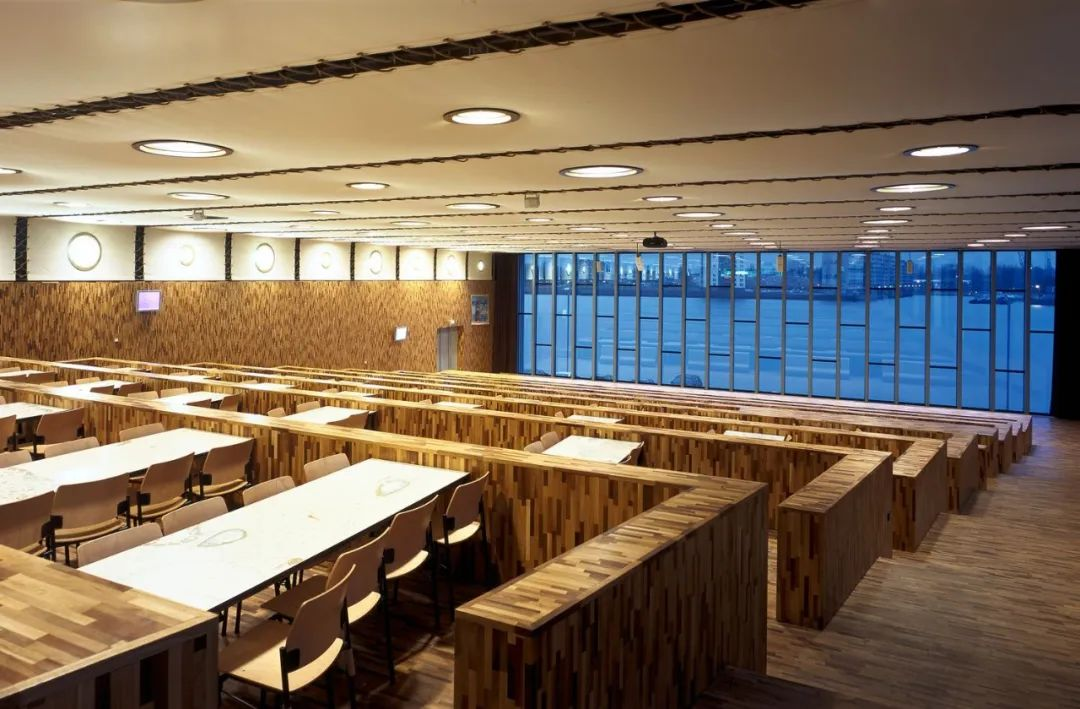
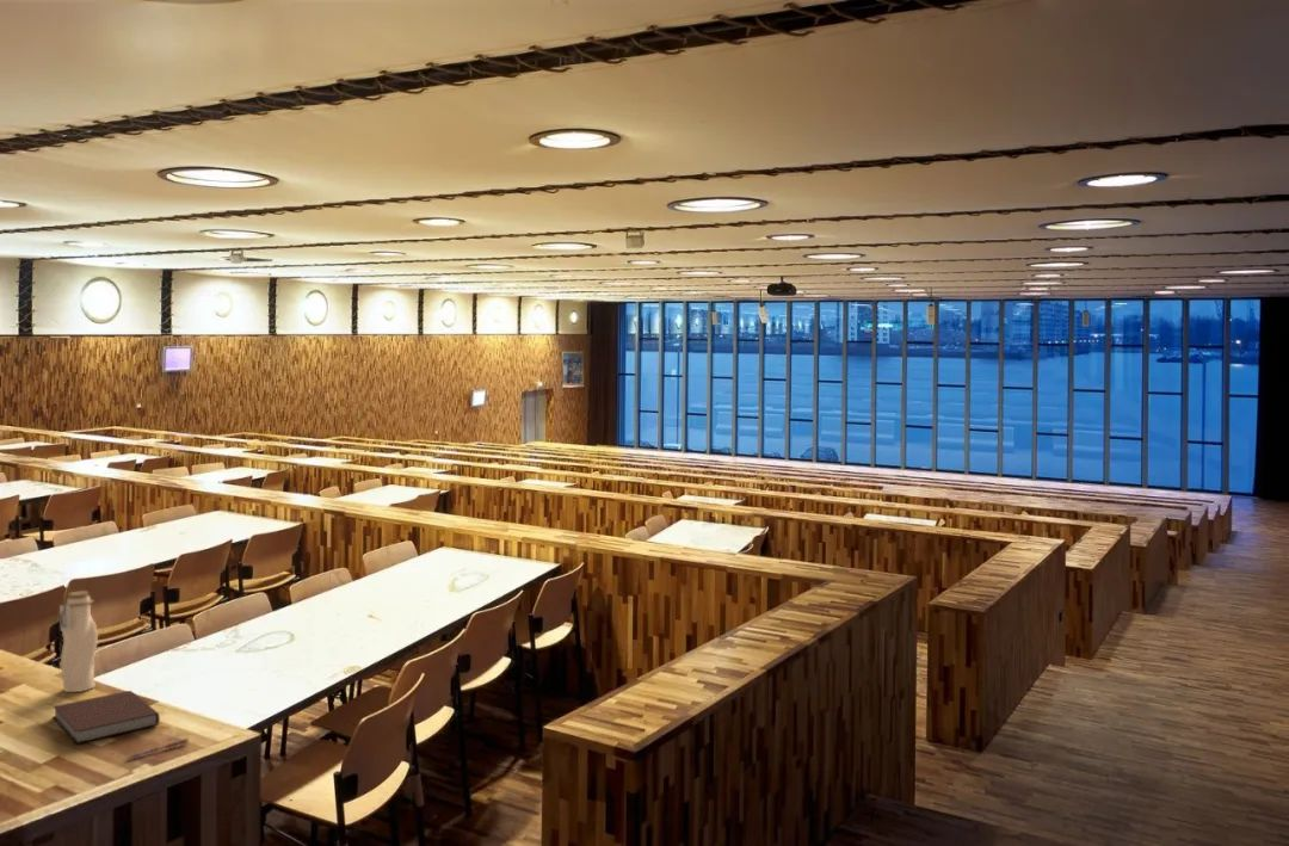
+ pen [125,737,190,761]
+ notebook [51,690,161,745]
+ water bottle [58,589,99,693]
